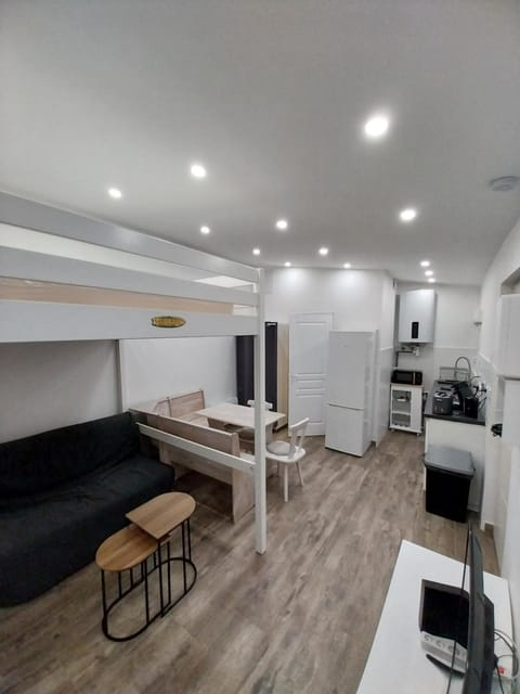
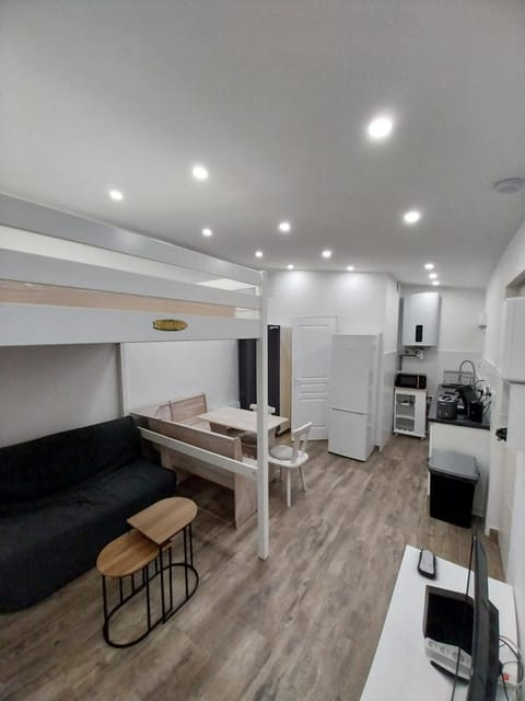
+ remote control [416,549,438,579]
